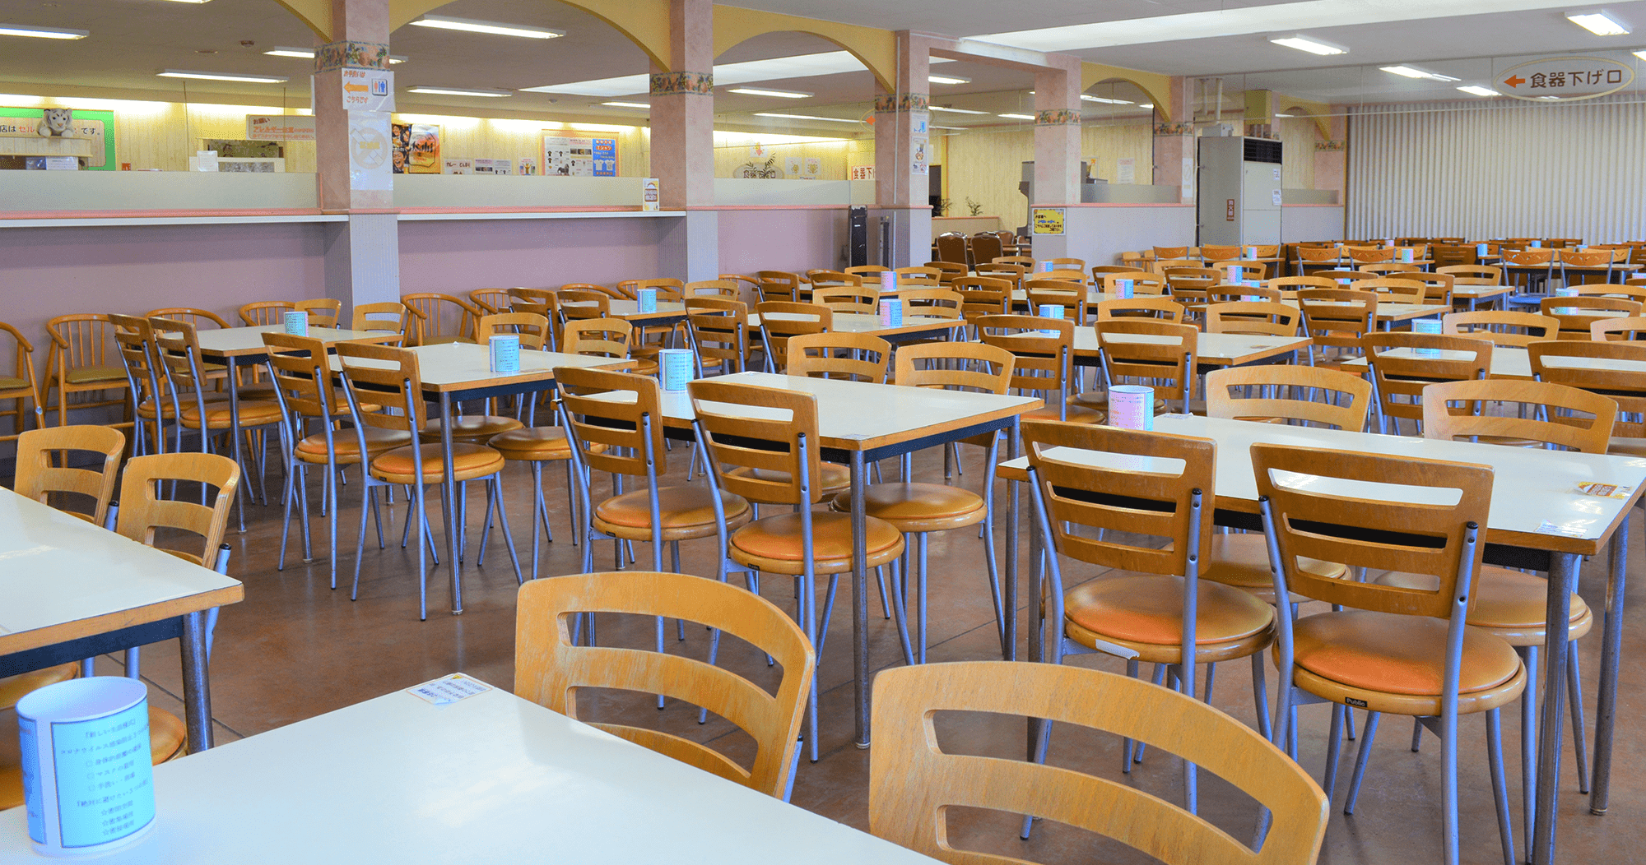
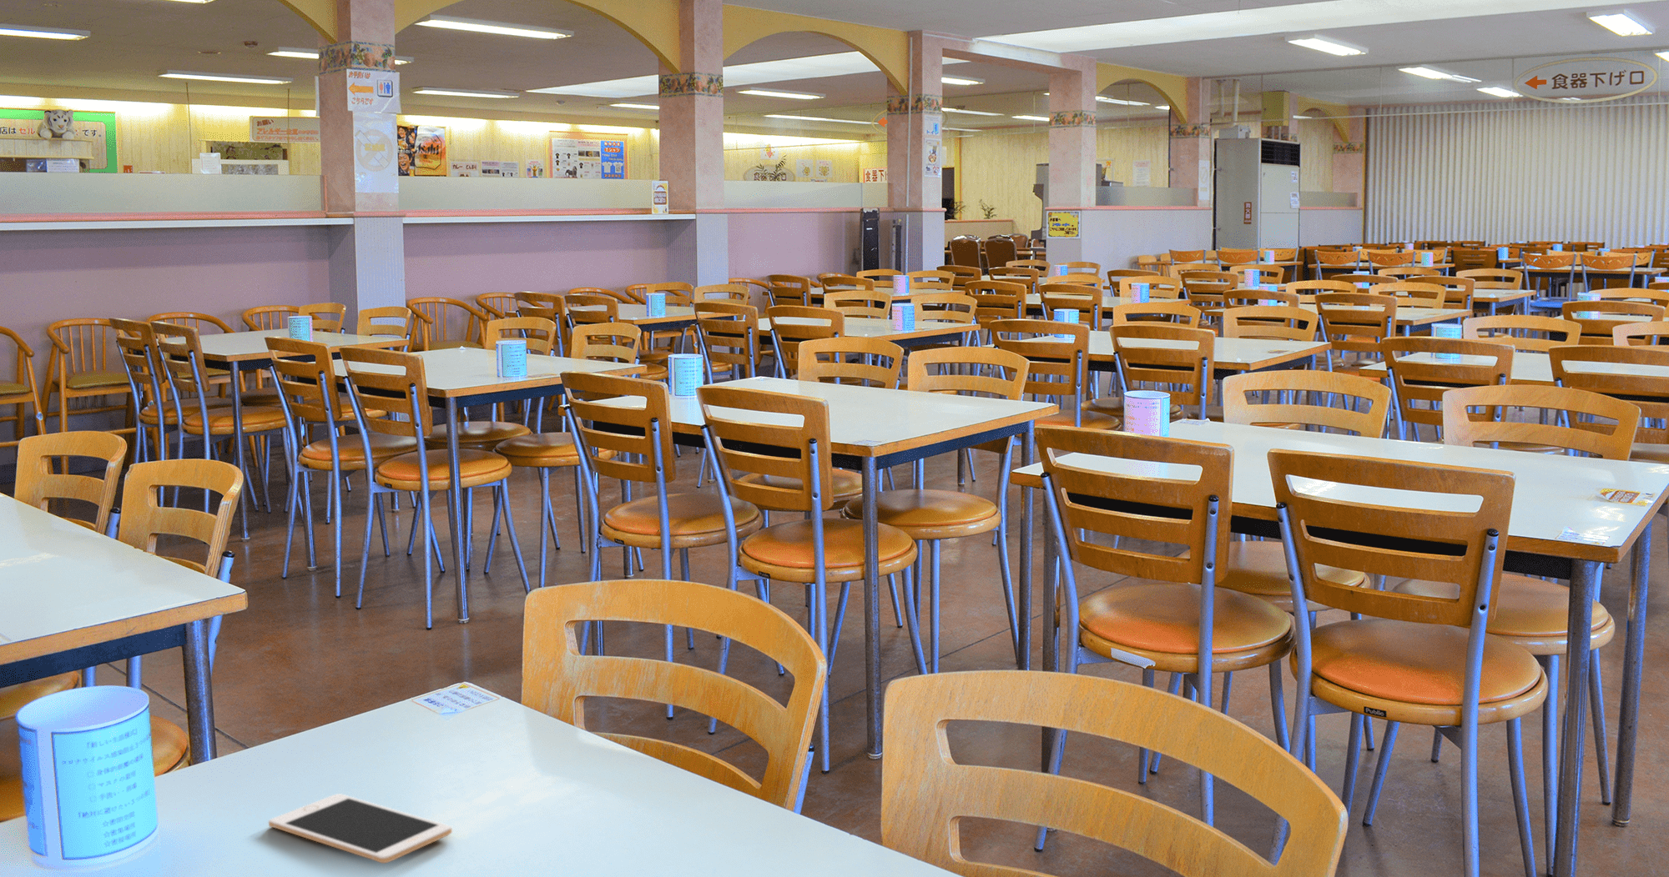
+ cell phone [268,793,454,864]
